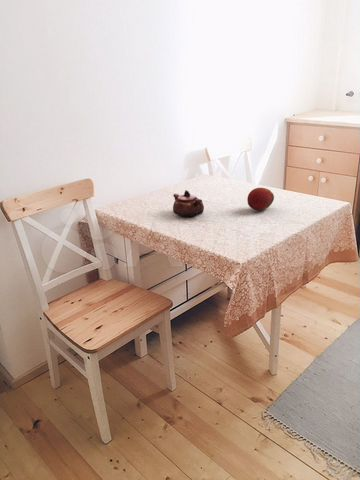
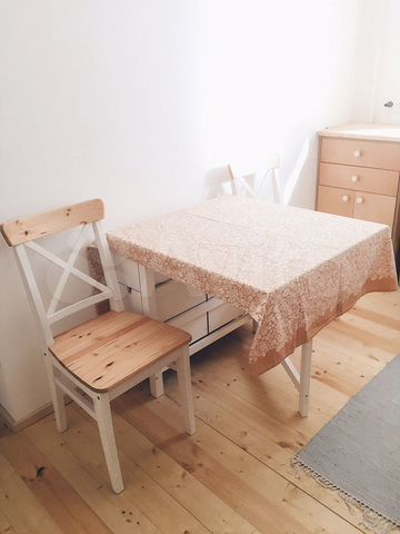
- fruit [246,187,275,212]
- teapot [172,189,205,219]
